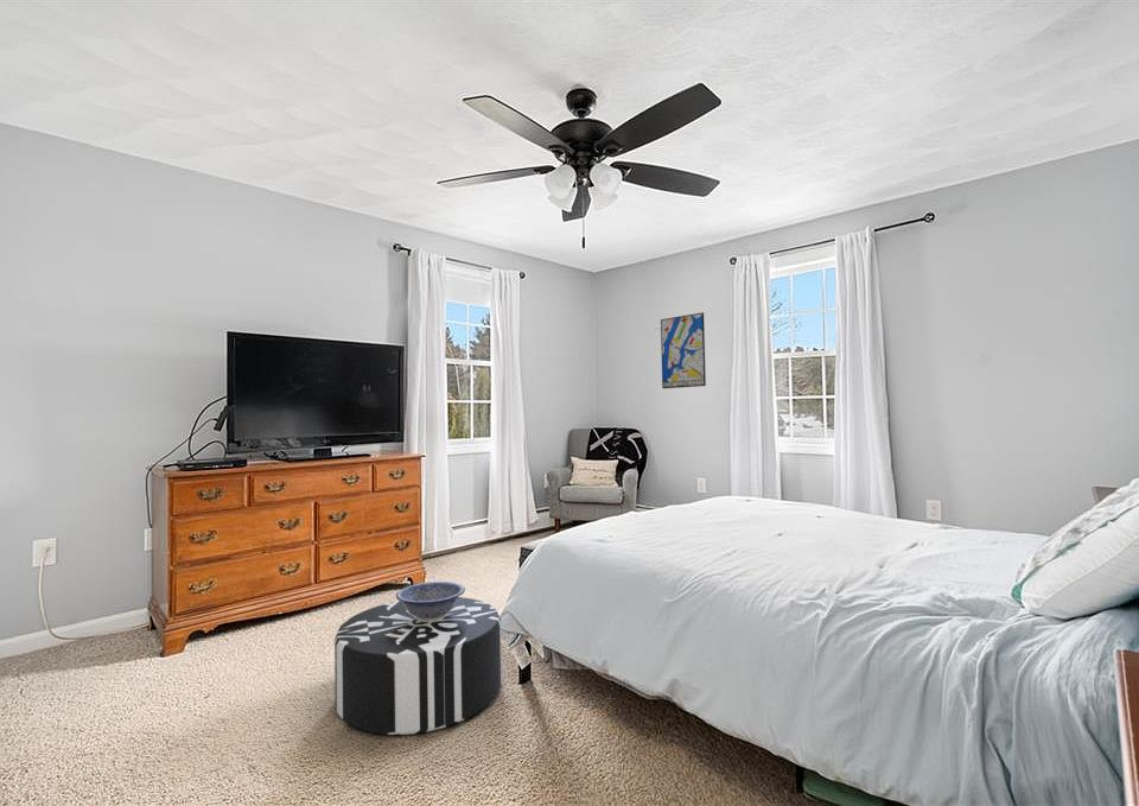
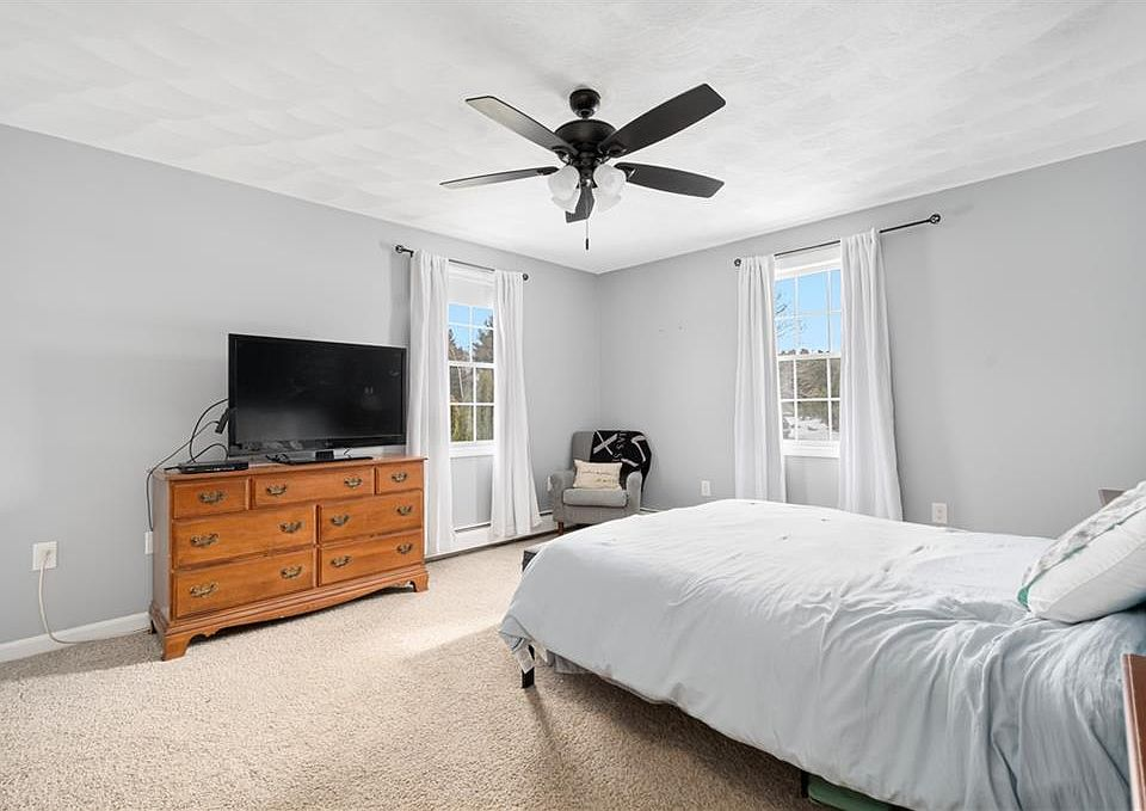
- pouf [333,596,503,736]
- wall art [660,311,707,389]
- decorative bowl [395,580,466,622]
